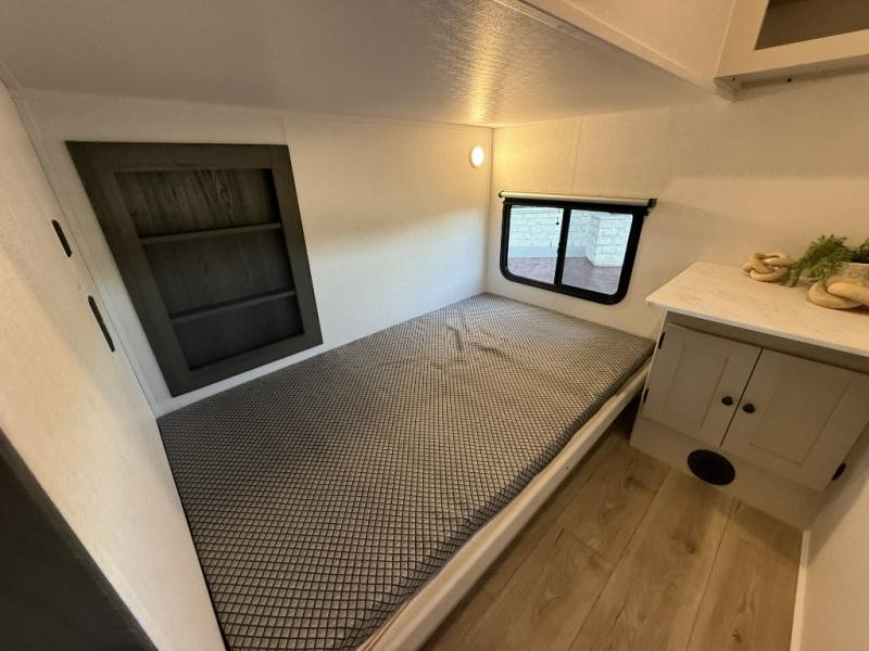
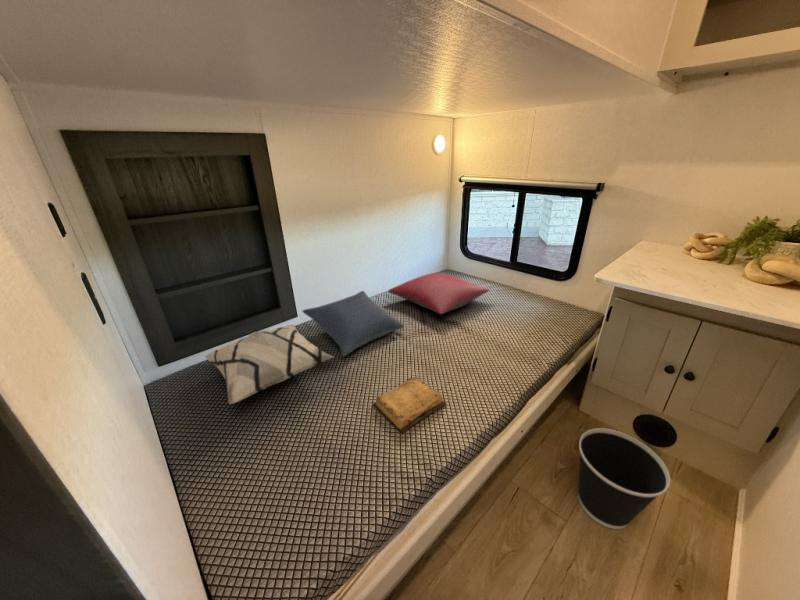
+ wastebasket [577,427,671,530]
+ diary [372,375,448,436]
+ decorative pillow [204,323,334,405]
+ pillow [387,272,491,315]
+ pillow [301,290,405,357]
